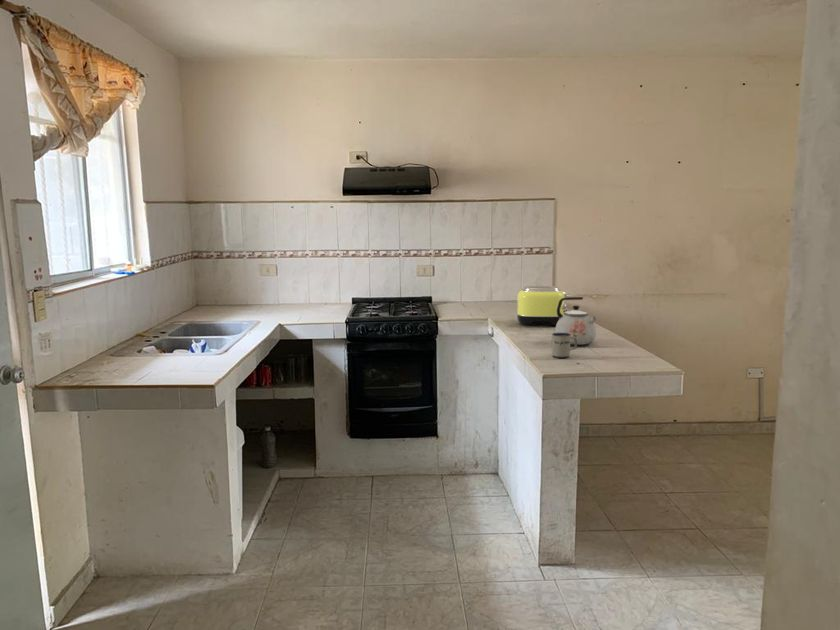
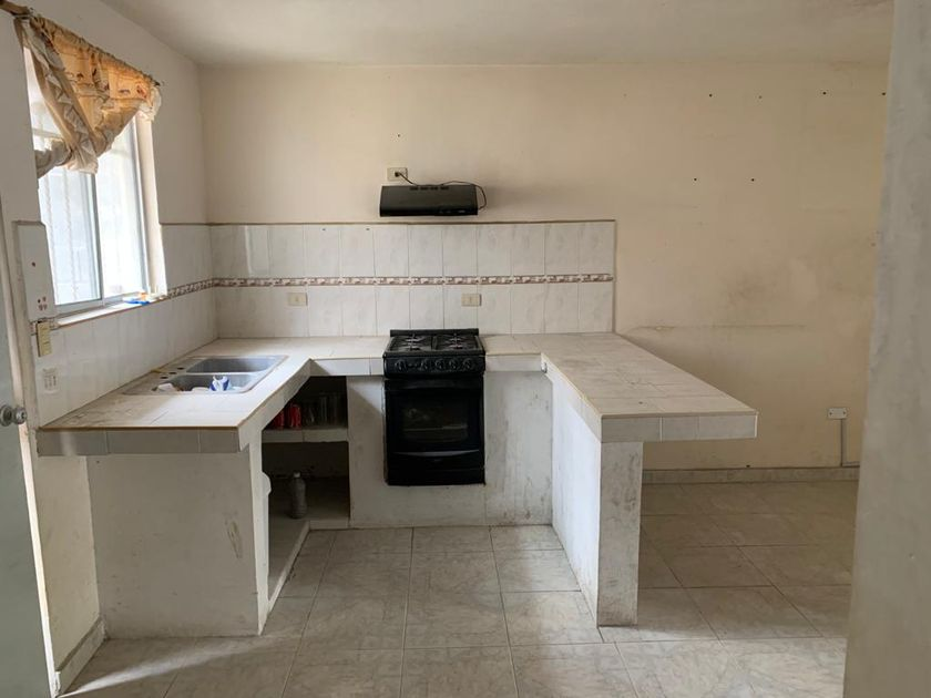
- mug [551,332,578,359]
- toaster [516,285,571,326]
- kettle [554,296,597,346]
